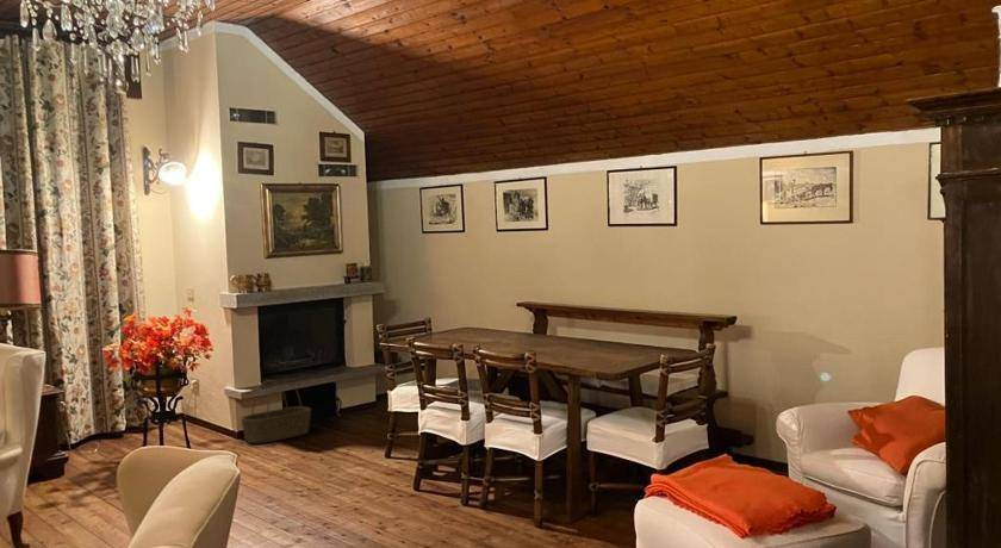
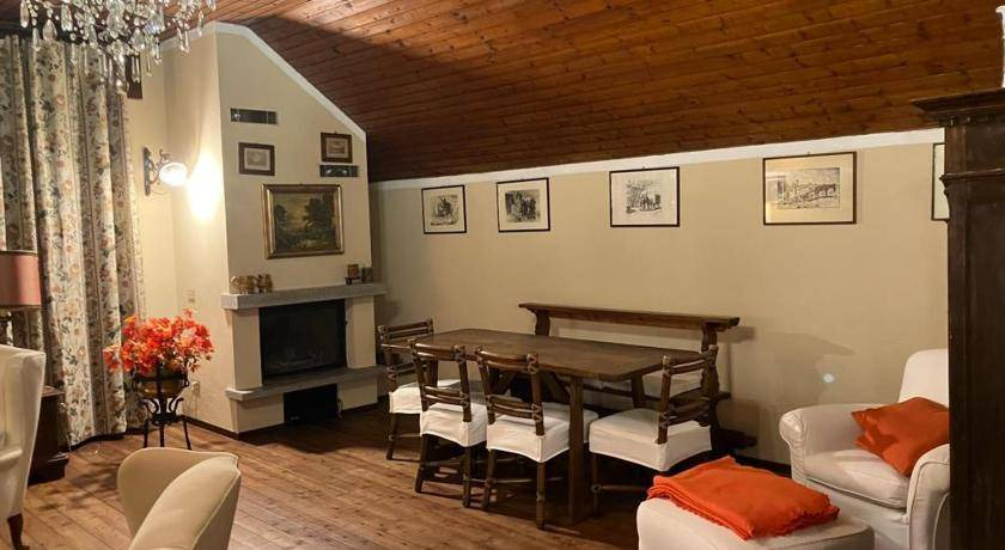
- basket [240,379,312,444]
